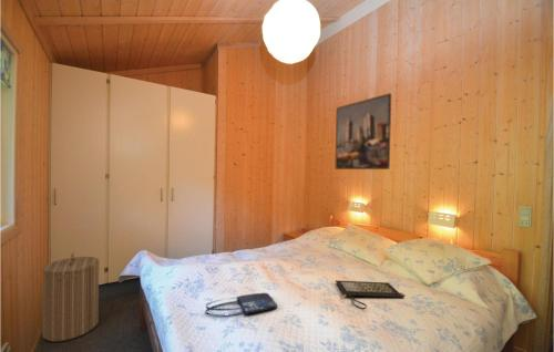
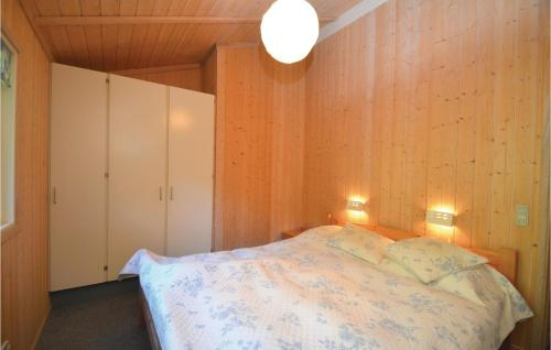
- laundry hamper [41,252,101,343]
- shopping bag [205,292,278,317]
- clutch bag [335,279,406,310]
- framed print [334,92,392,170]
